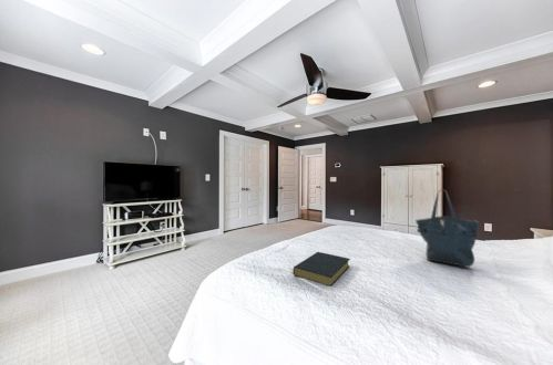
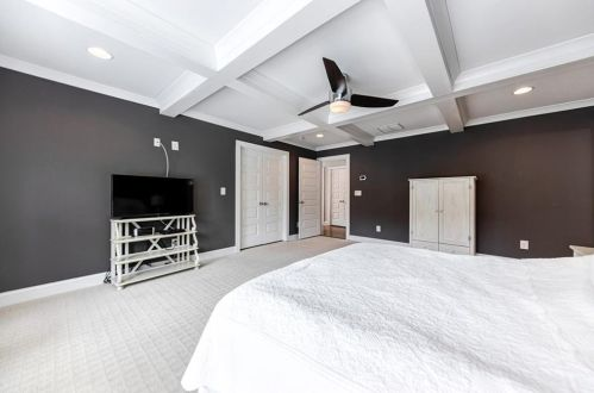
- tote bag [414,188,480,269]
- hardback book [293,251,351,288]
